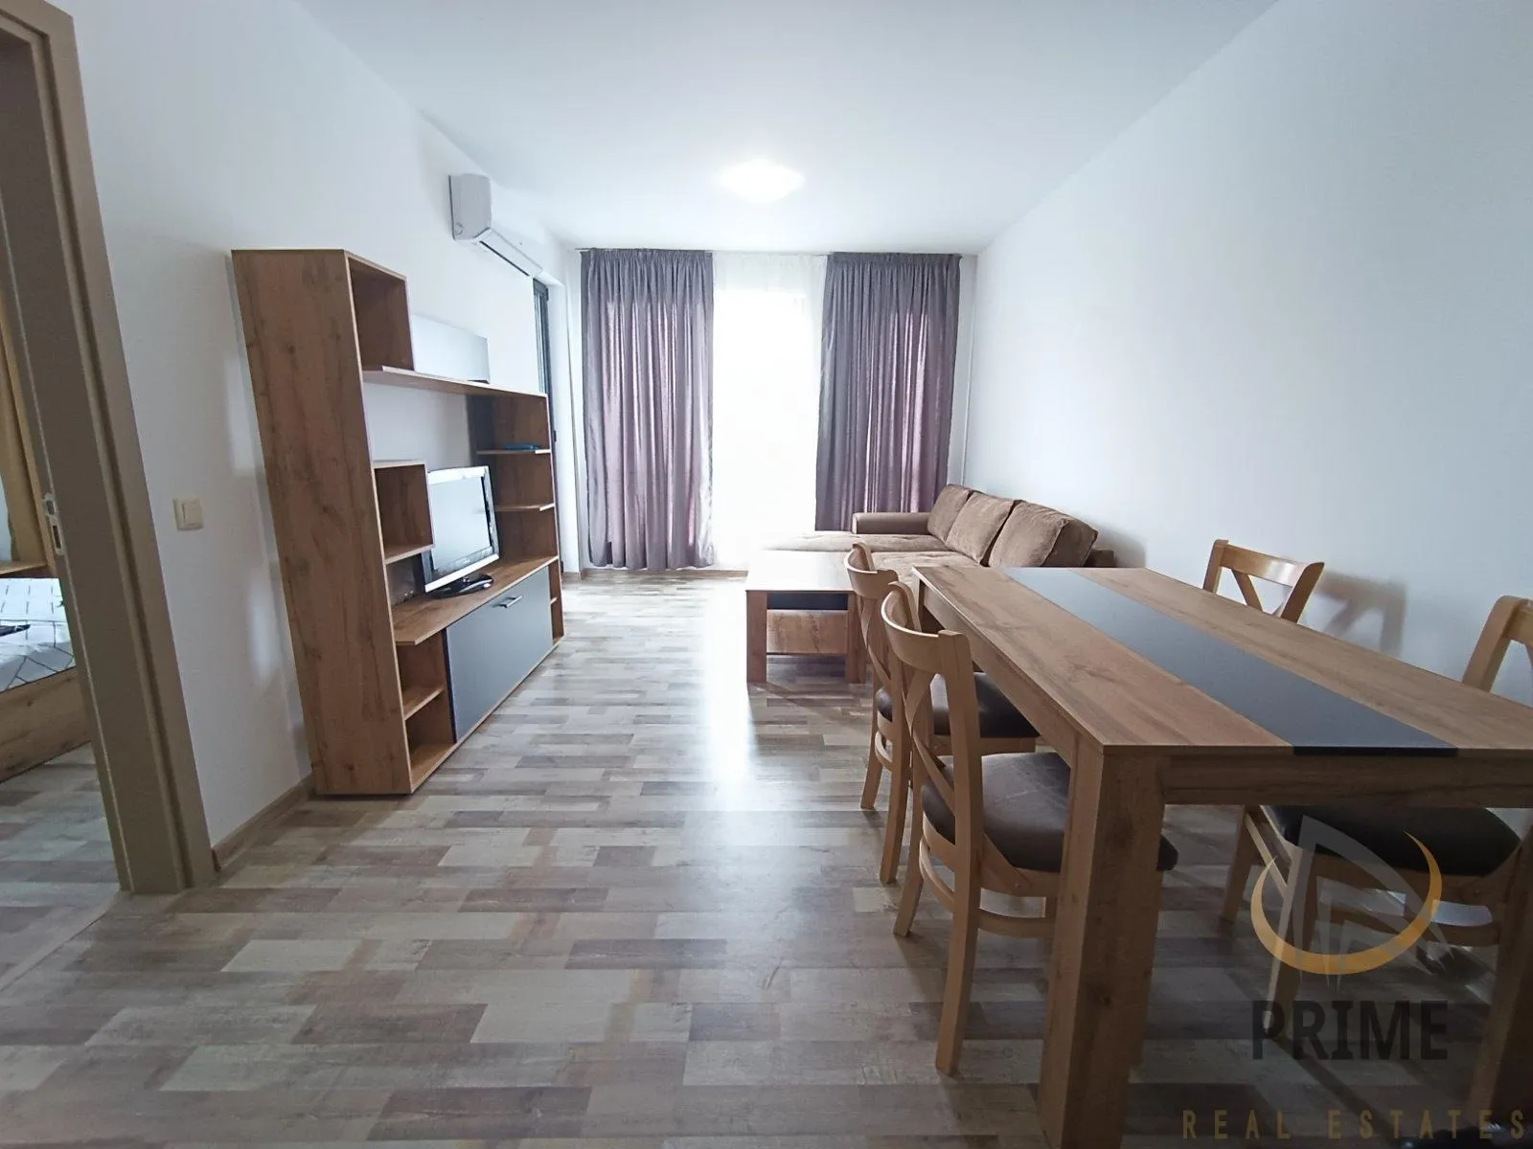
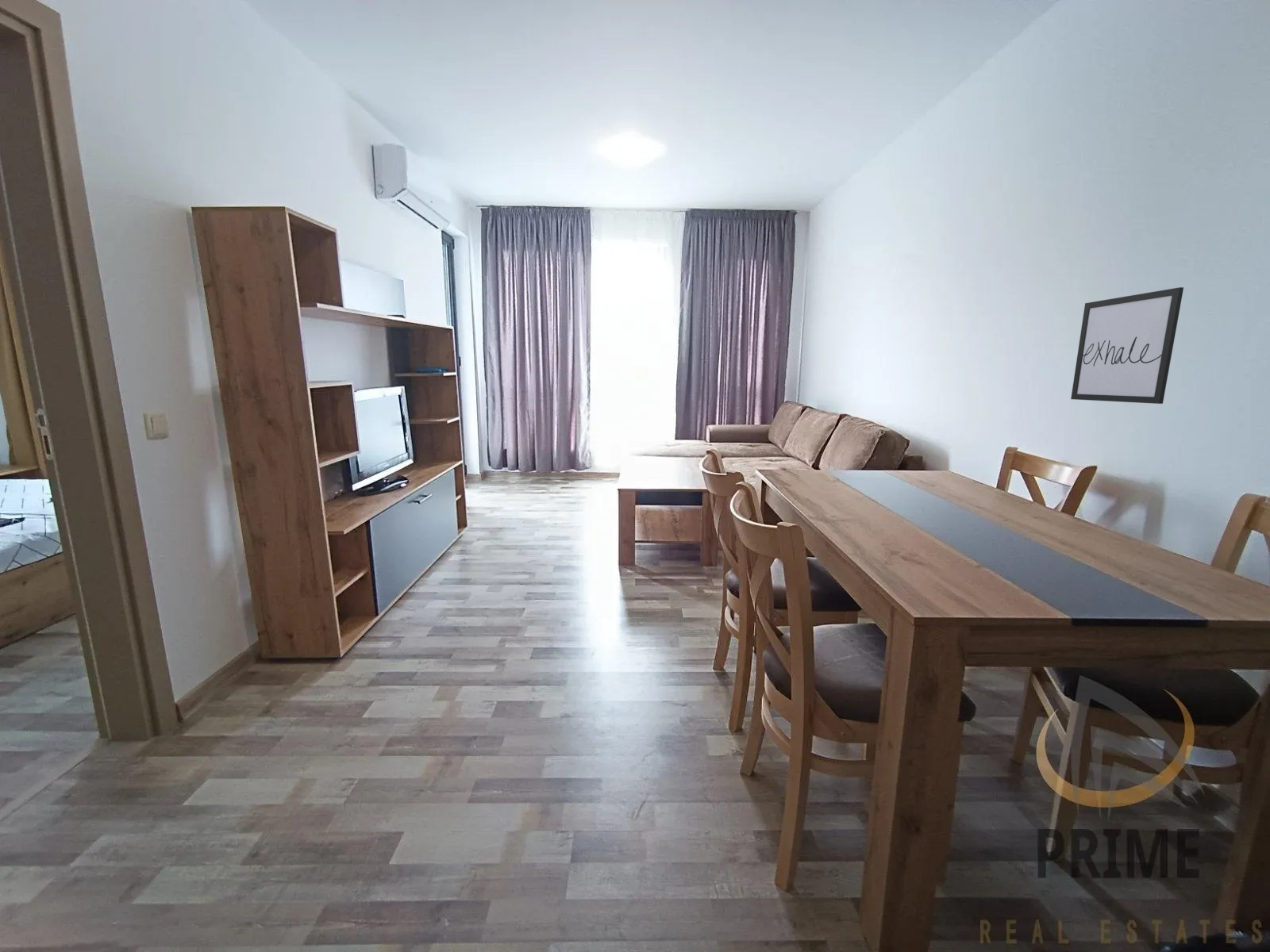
+ wall art [1070,286,1184,405]
